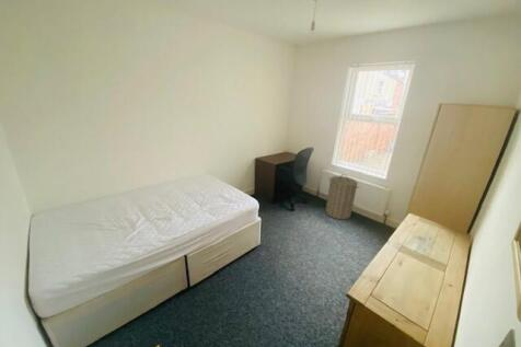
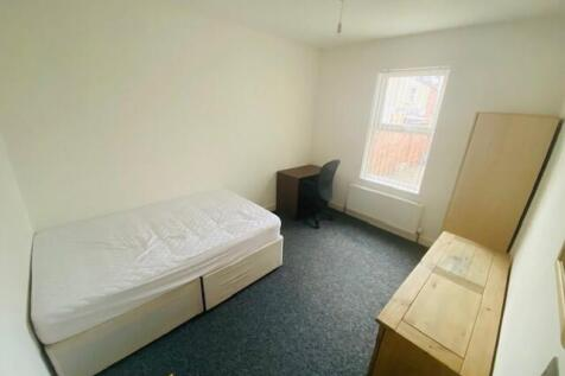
- laundry hamper [324,174,361,221]
